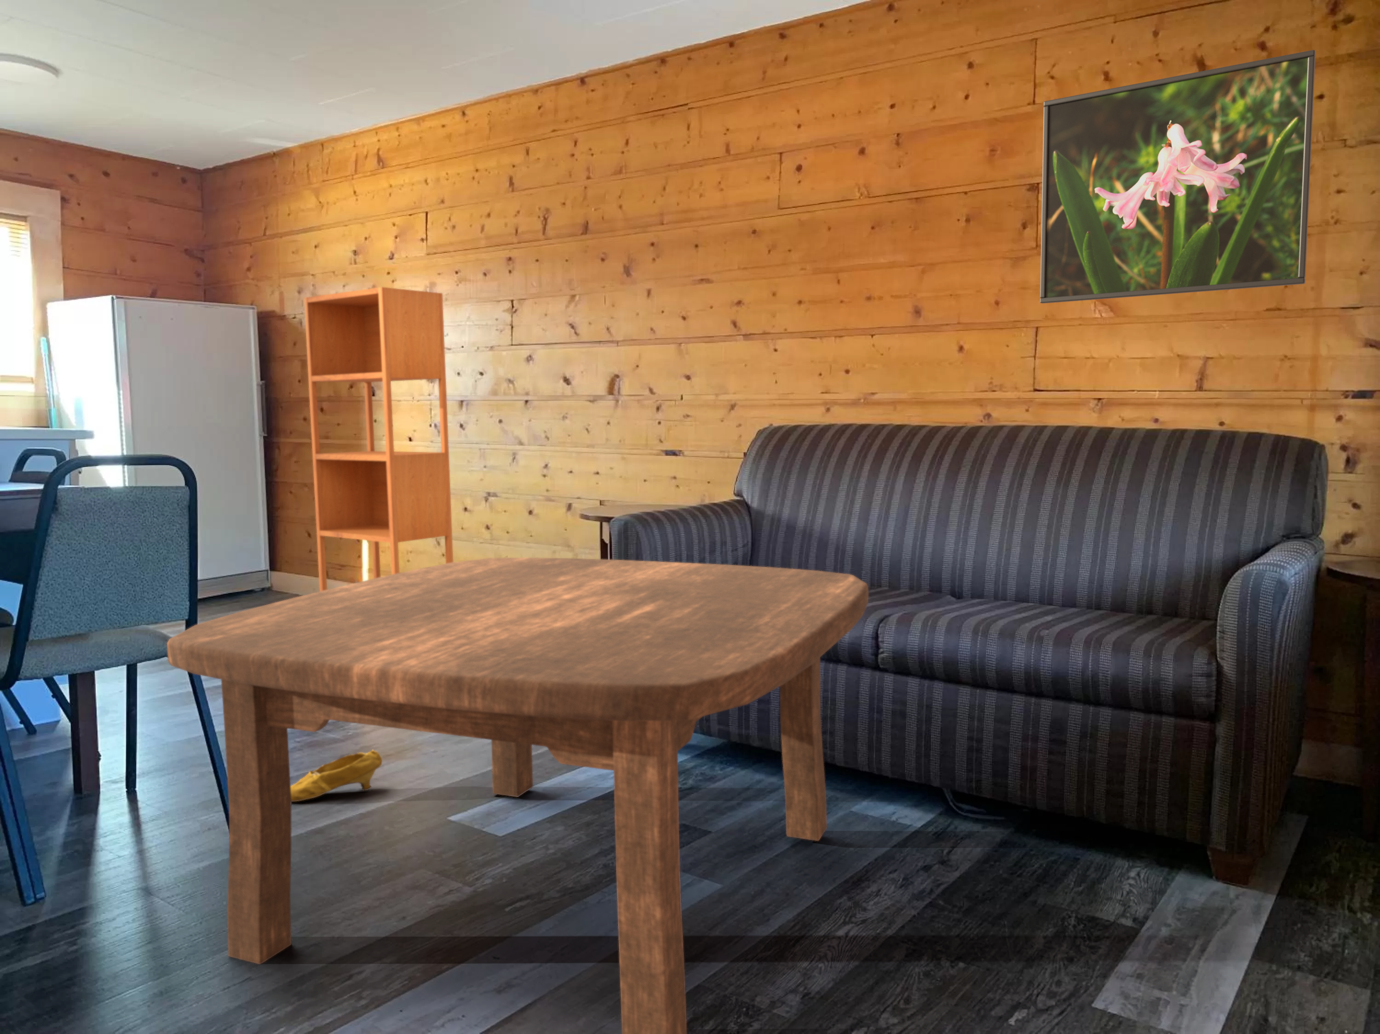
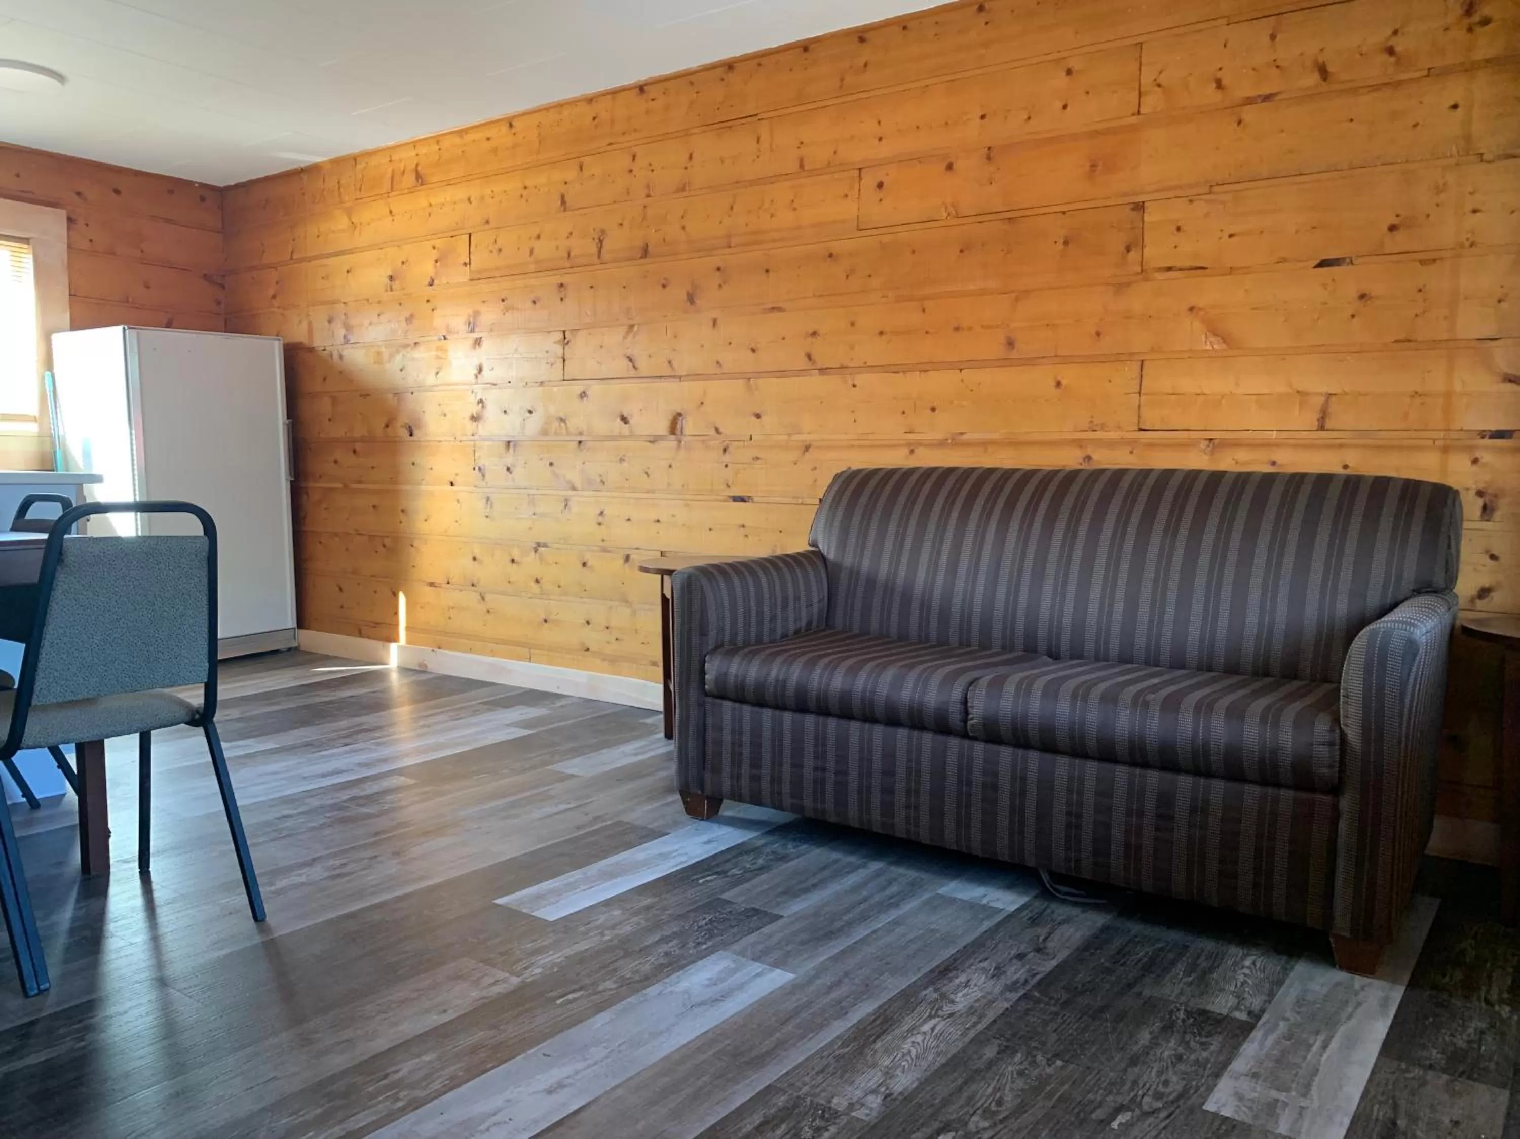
- shoe [291,749,382,803]
- coffee table [166,557,869,1034]
- bookcase [303,287,453,592]
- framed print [1040,49,1316,304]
